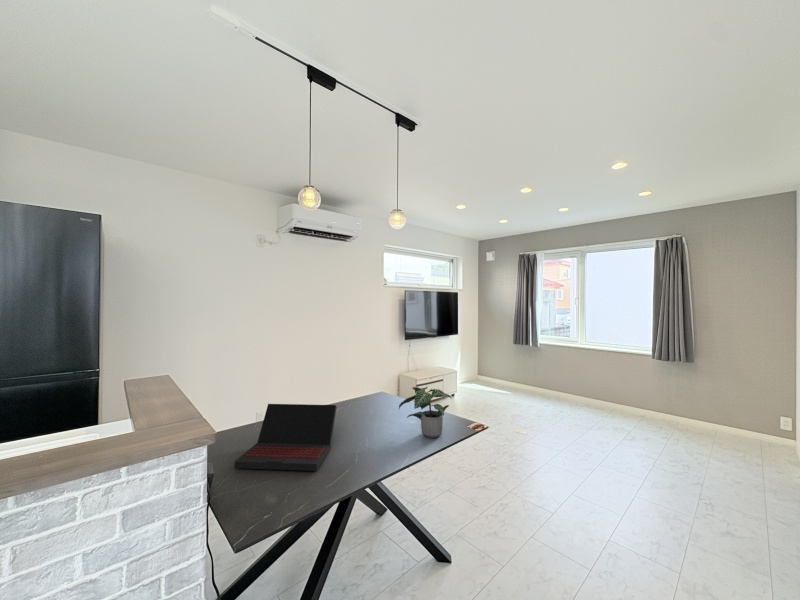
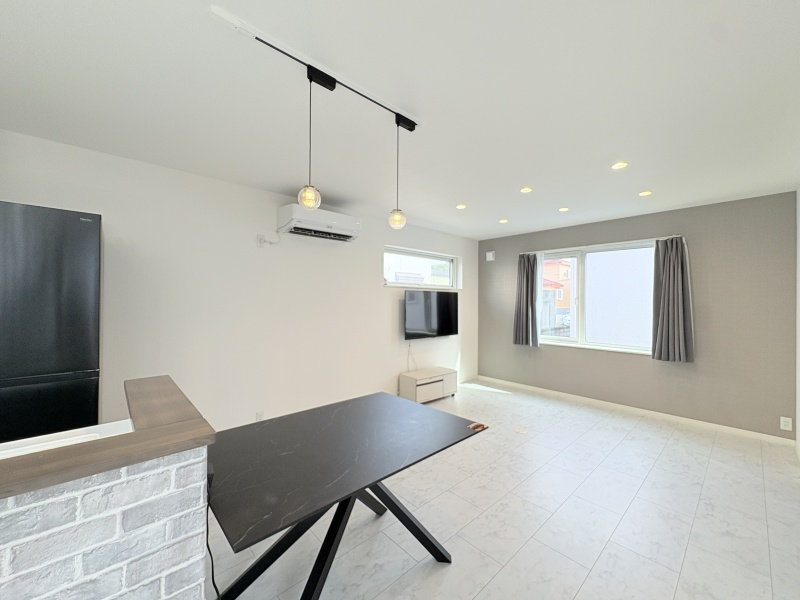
- laptop [233,403,338,472]
- potted plant [398,386,452,439]
